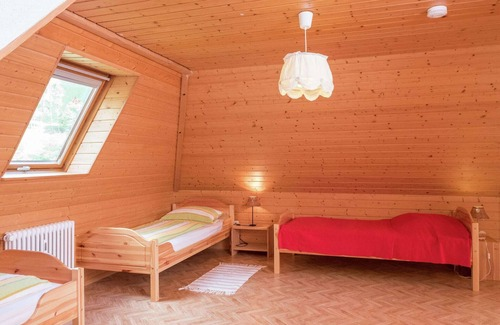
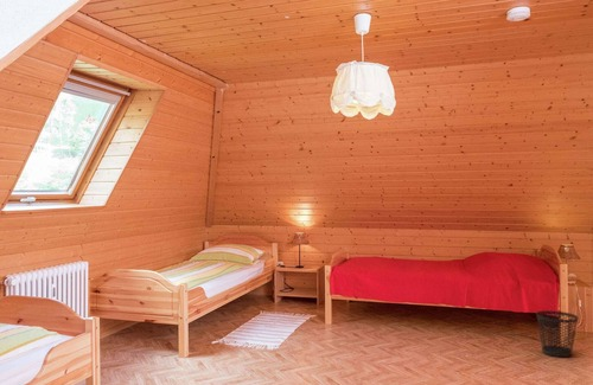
+ wastebasket [535,309,579,358]
